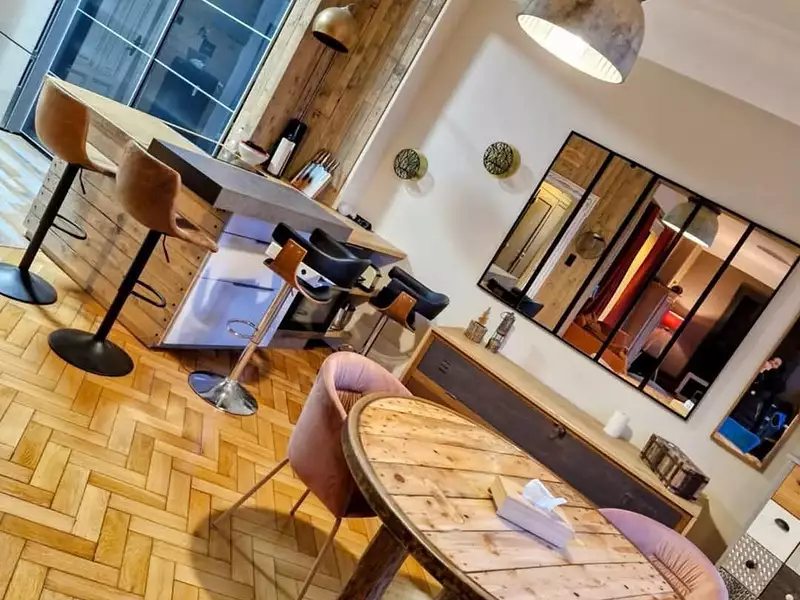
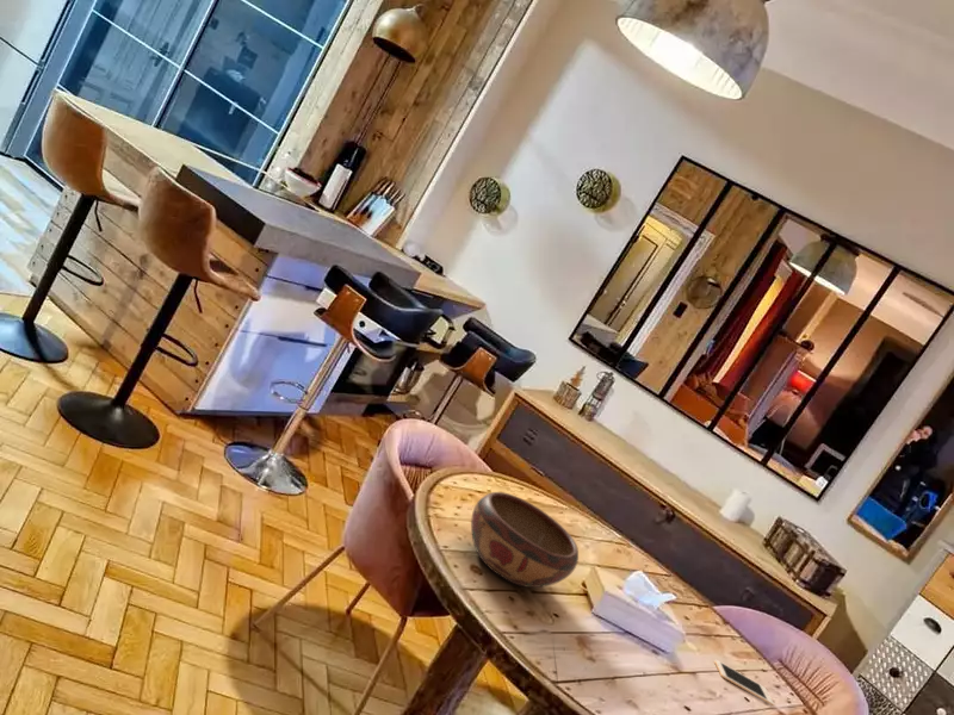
+ cell phone [713,659,775,707]
+ decorative bowl [470,491,580,589]
